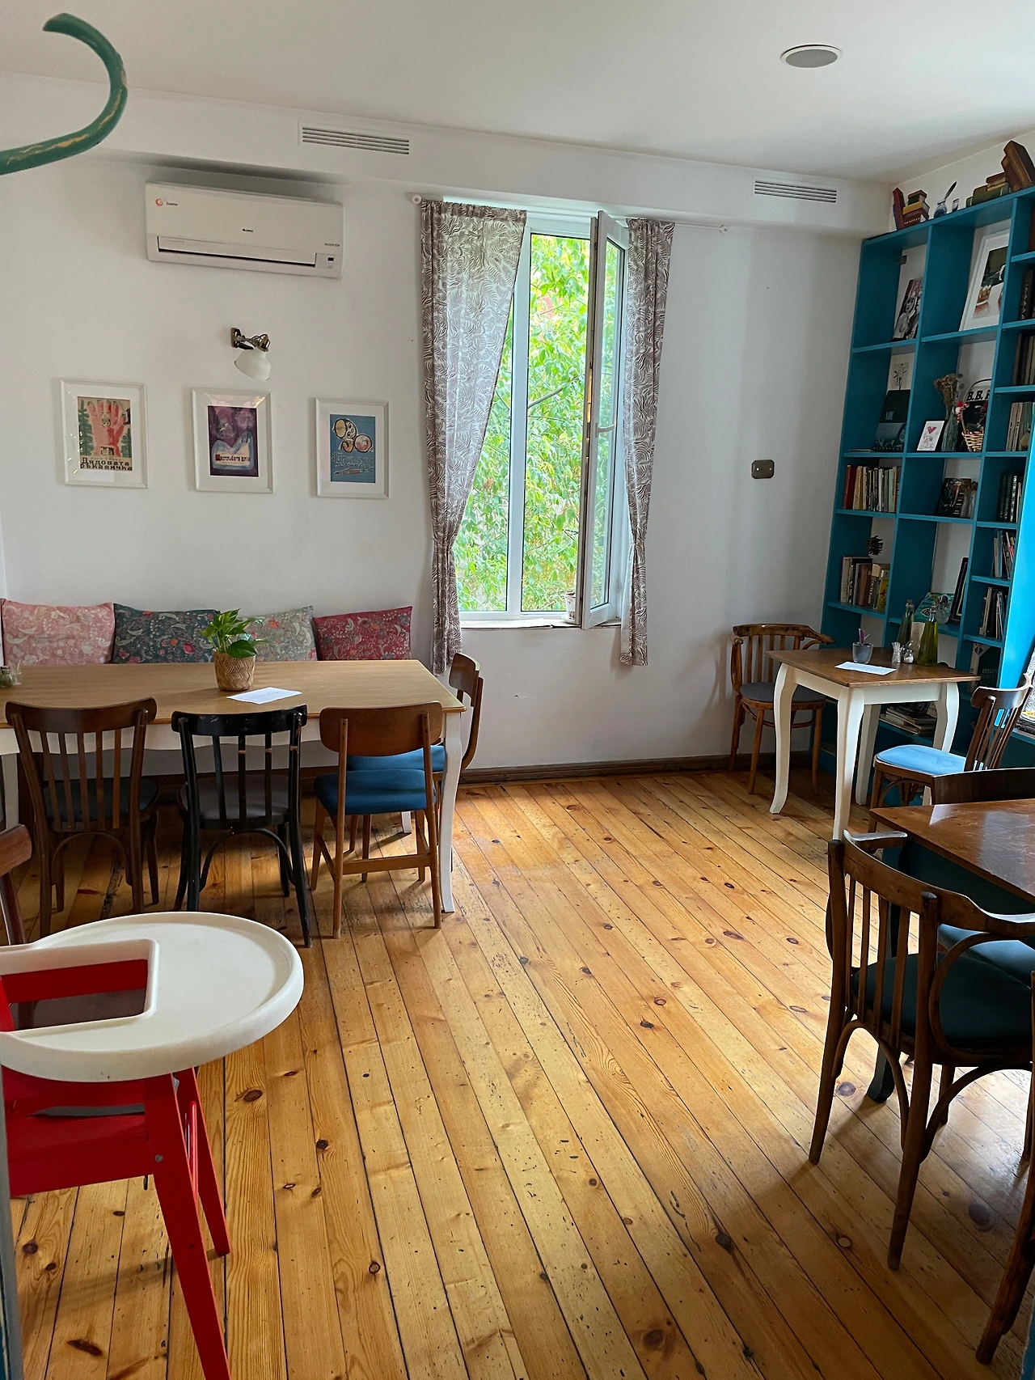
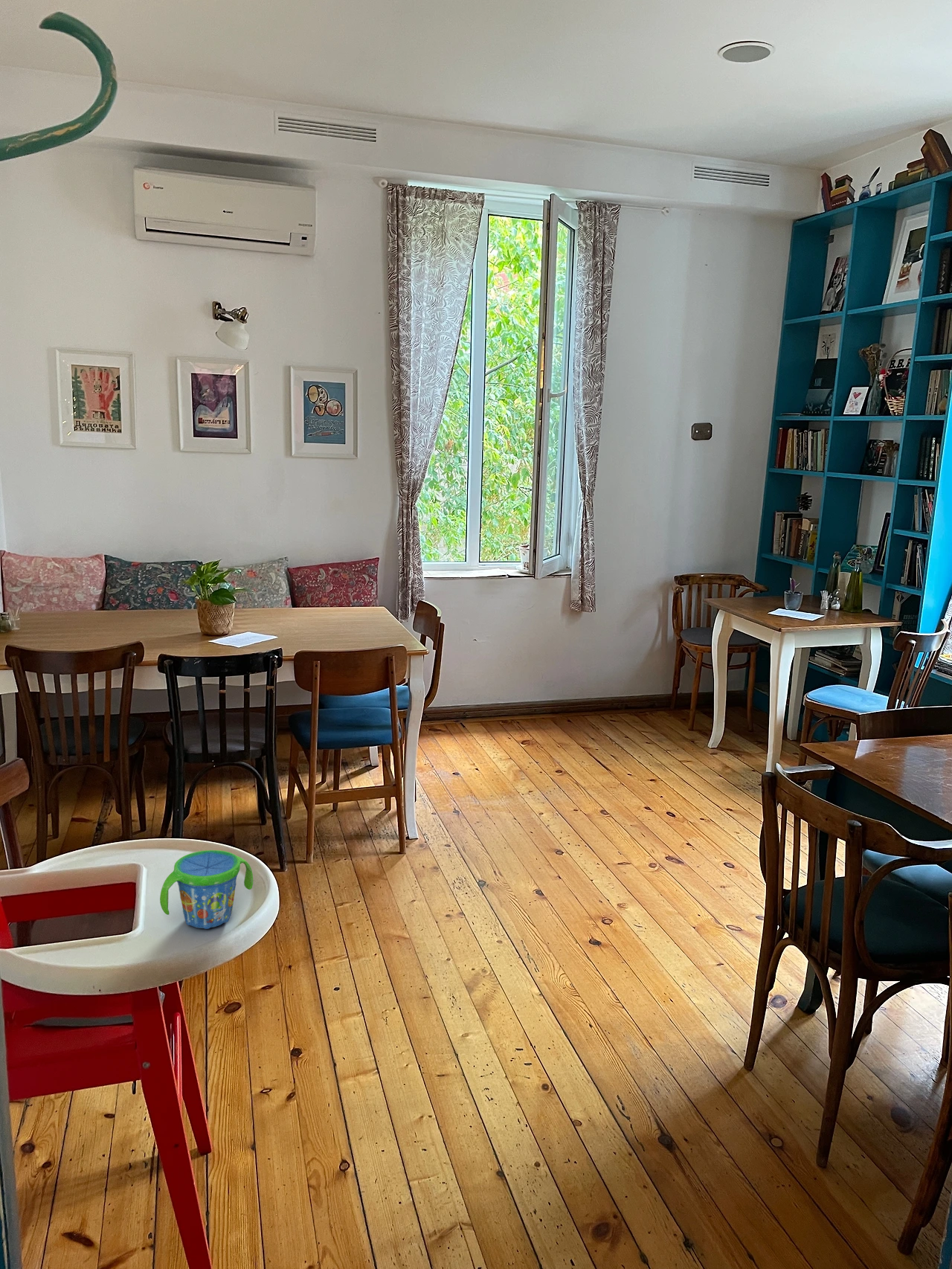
+ snack cup [159,849,254,930]
